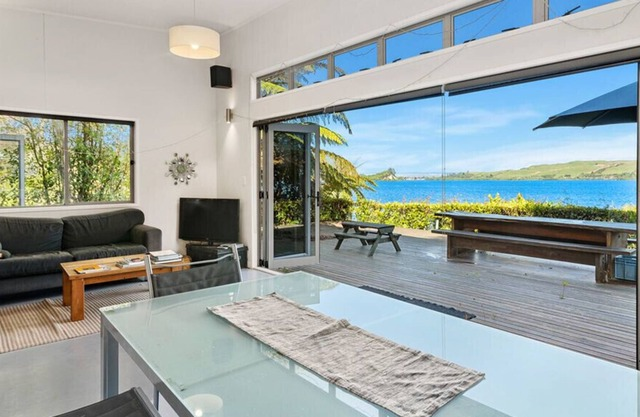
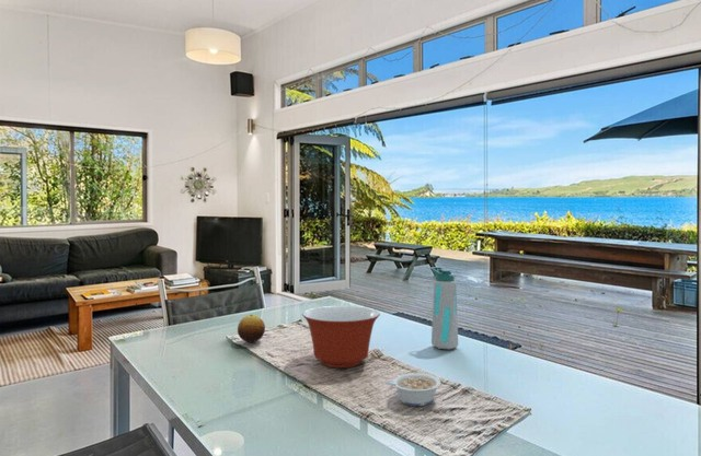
+ legume [383,372,441,407]
+ mixing bowl [301,305,381,369]
+ water bottle [429,266,459,350]
+ fruit [237,314,266,343]
